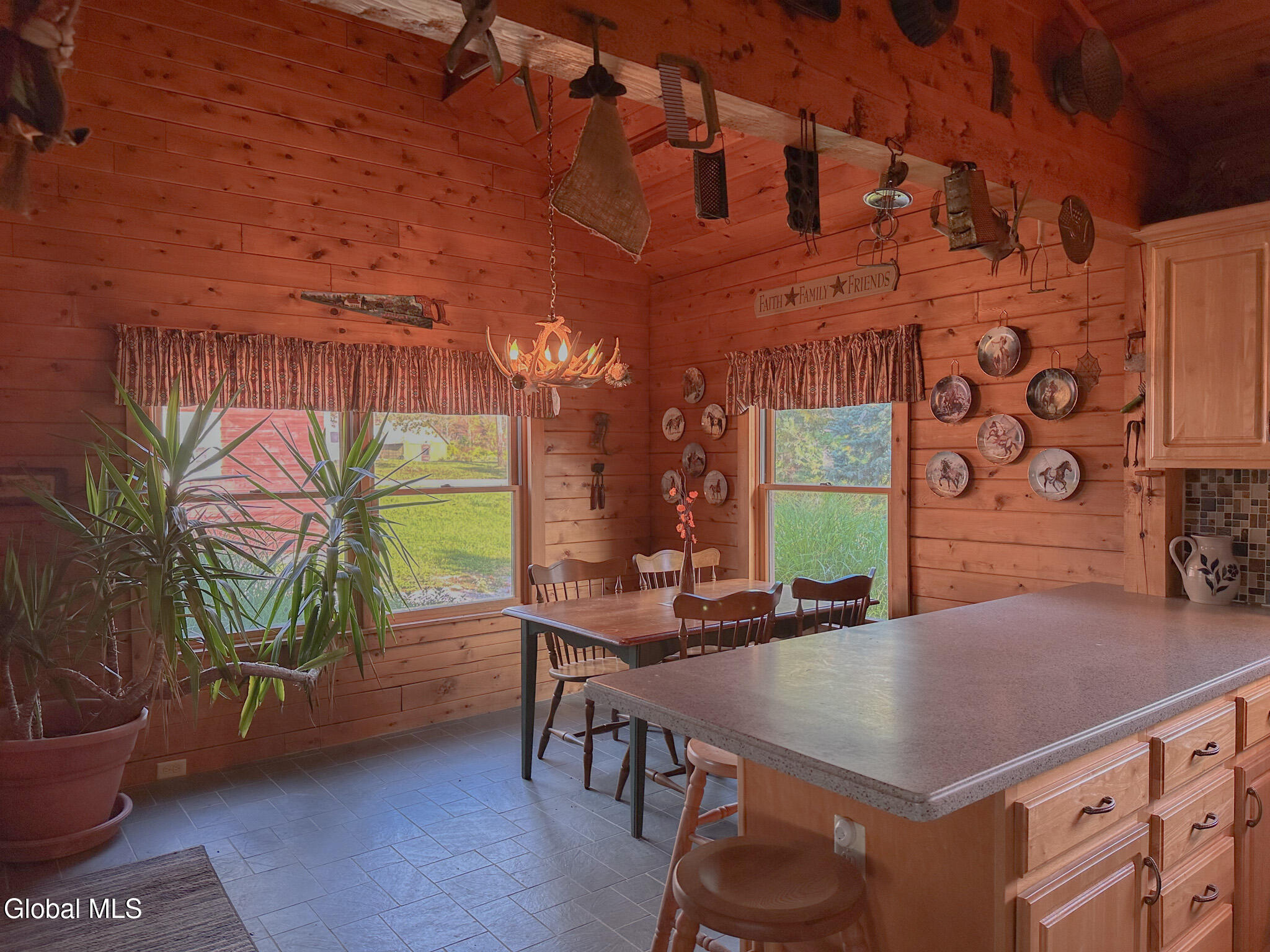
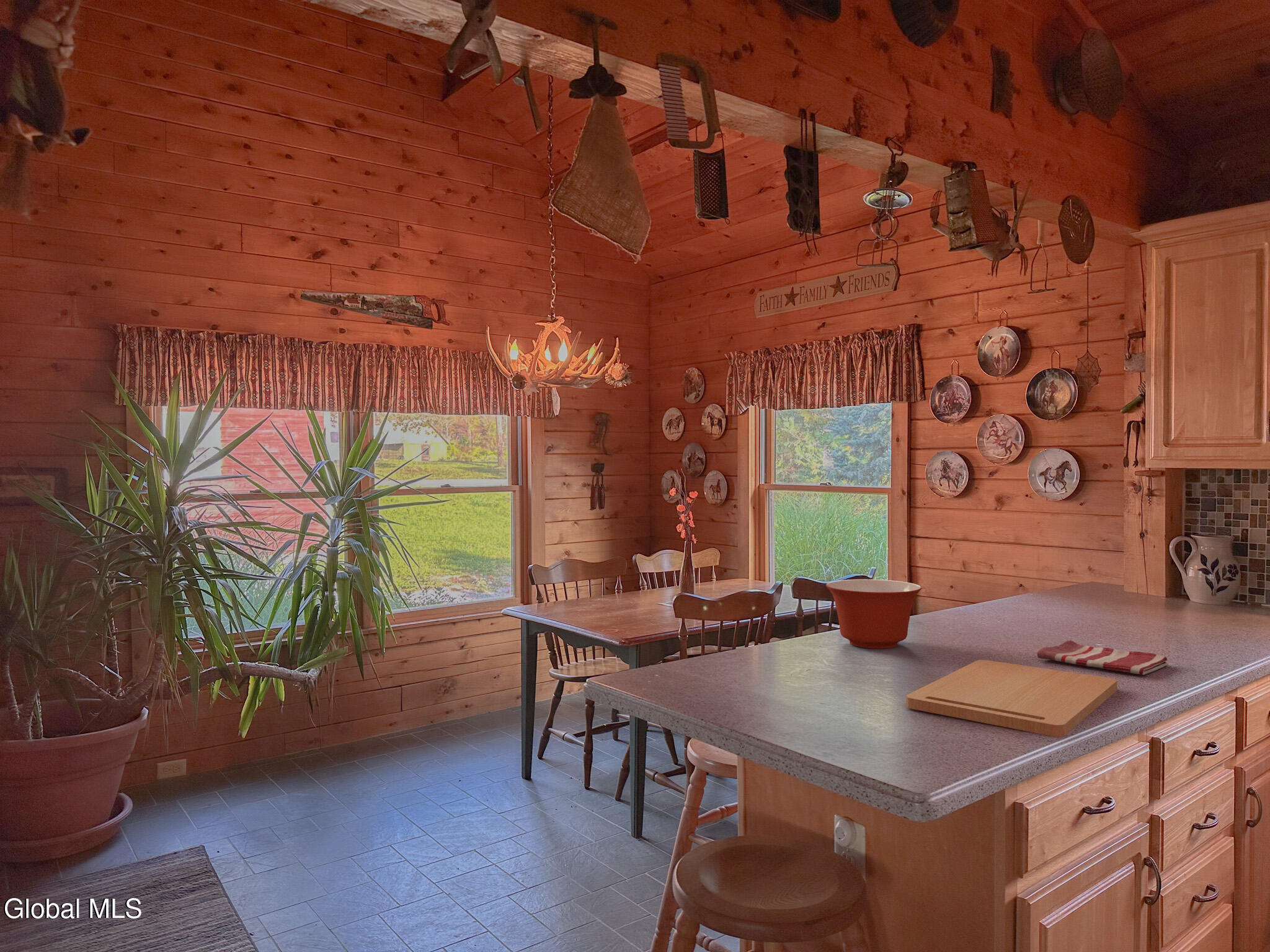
+ cutting board [905,659,1118,738]
+ mixing bowl [825,579,922,650]
+ dish towel [1037,640,1169,676]
